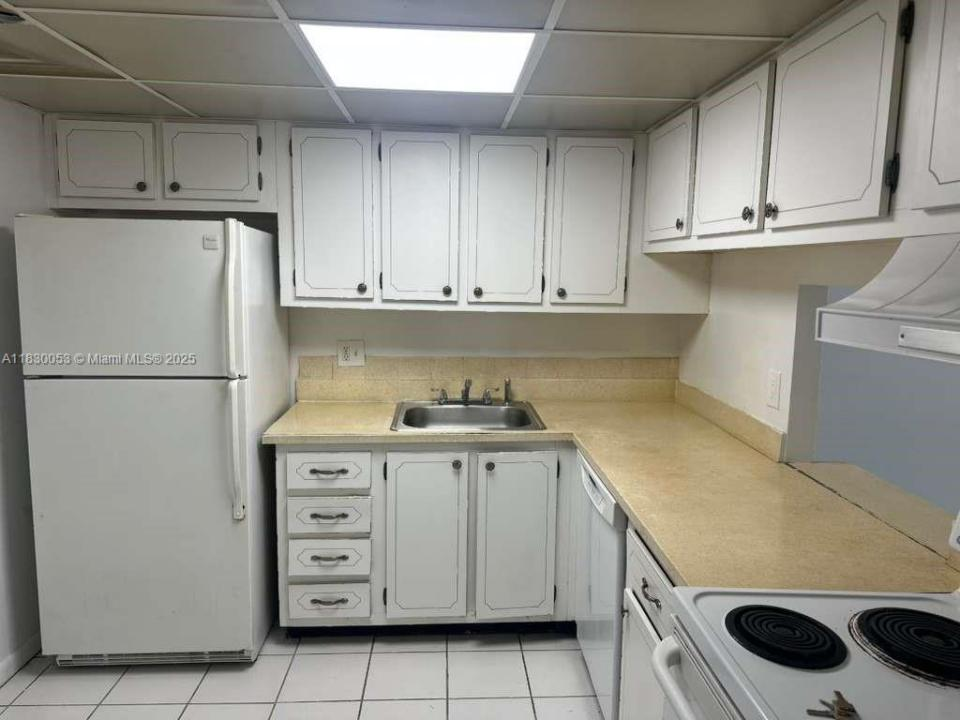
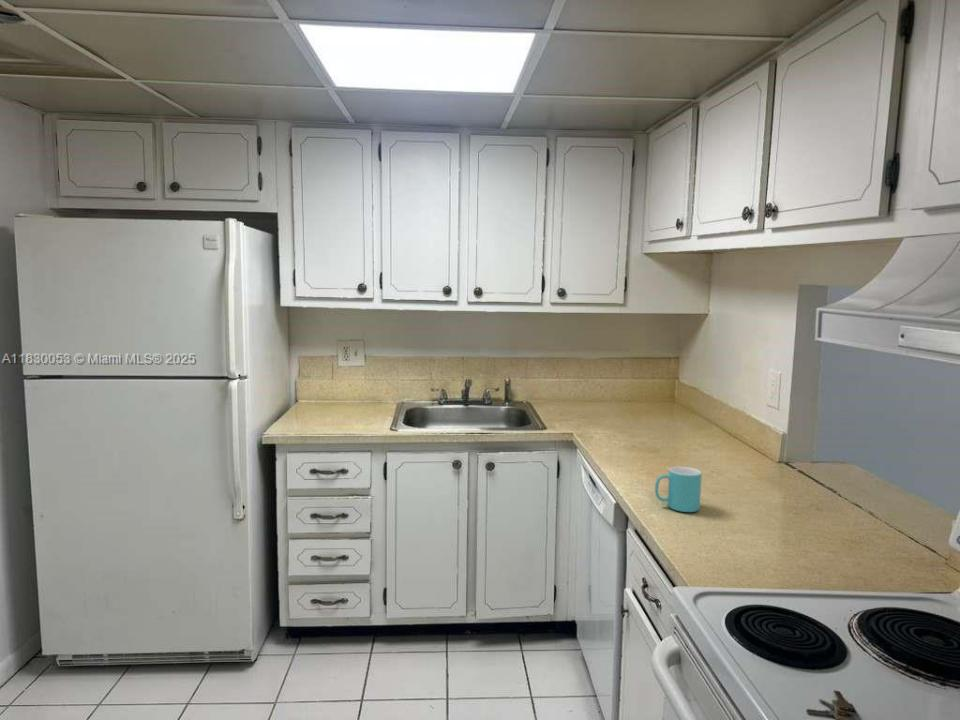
+ mug [654,466,703,513]
